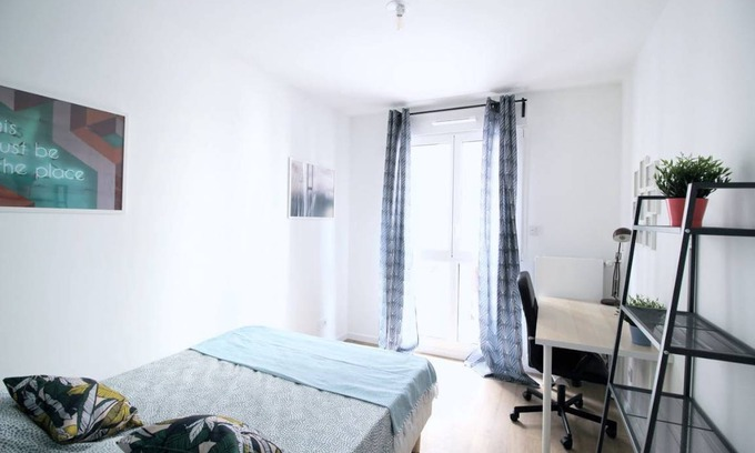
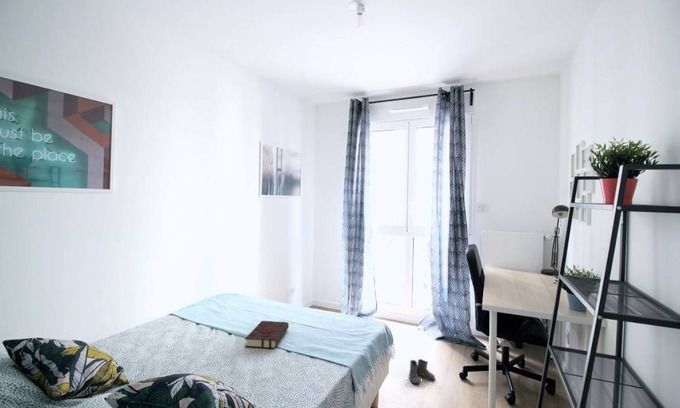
+ book [244,320,290,350]
+ boots [408,358,436,386]
